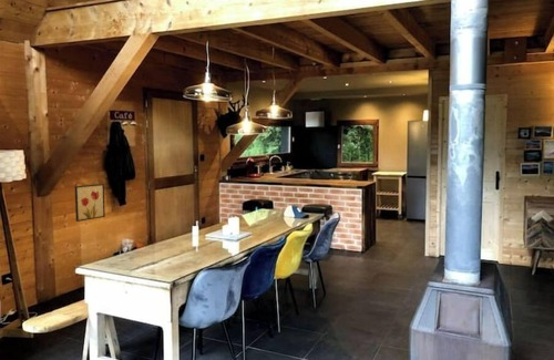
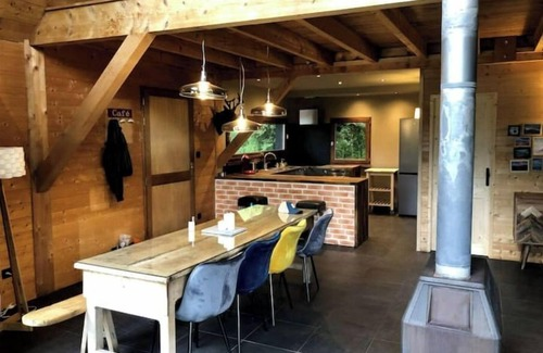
- wall art [74,183,106,223]
